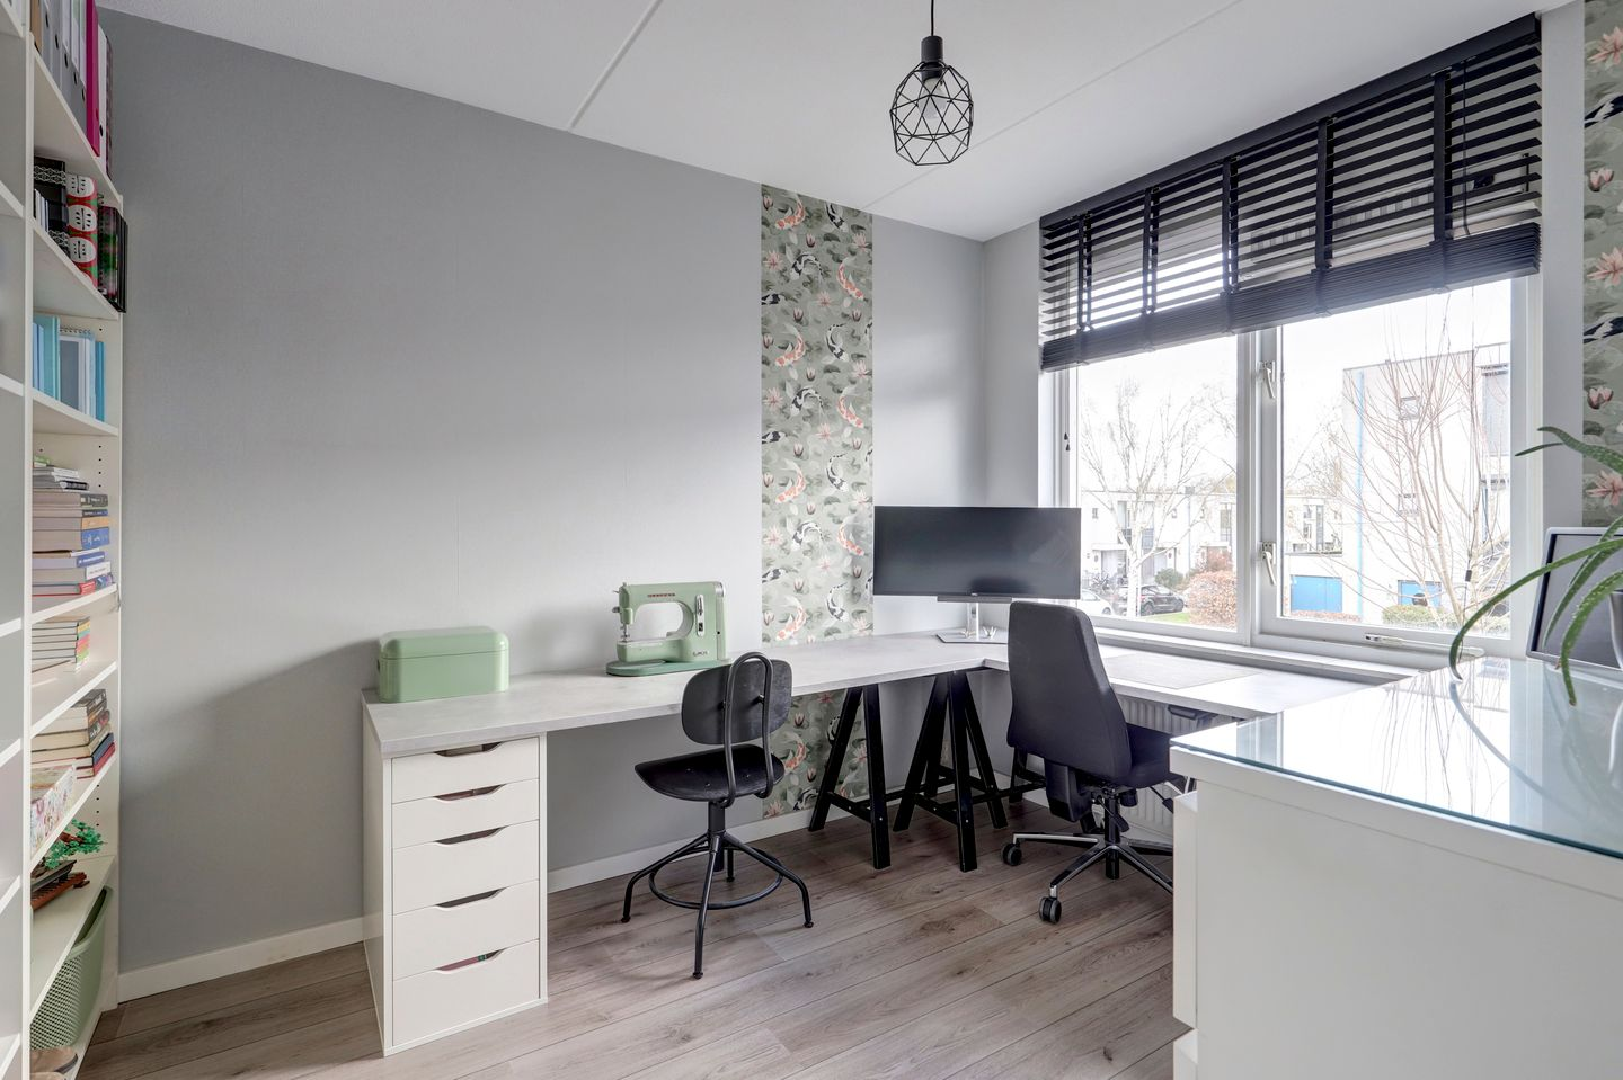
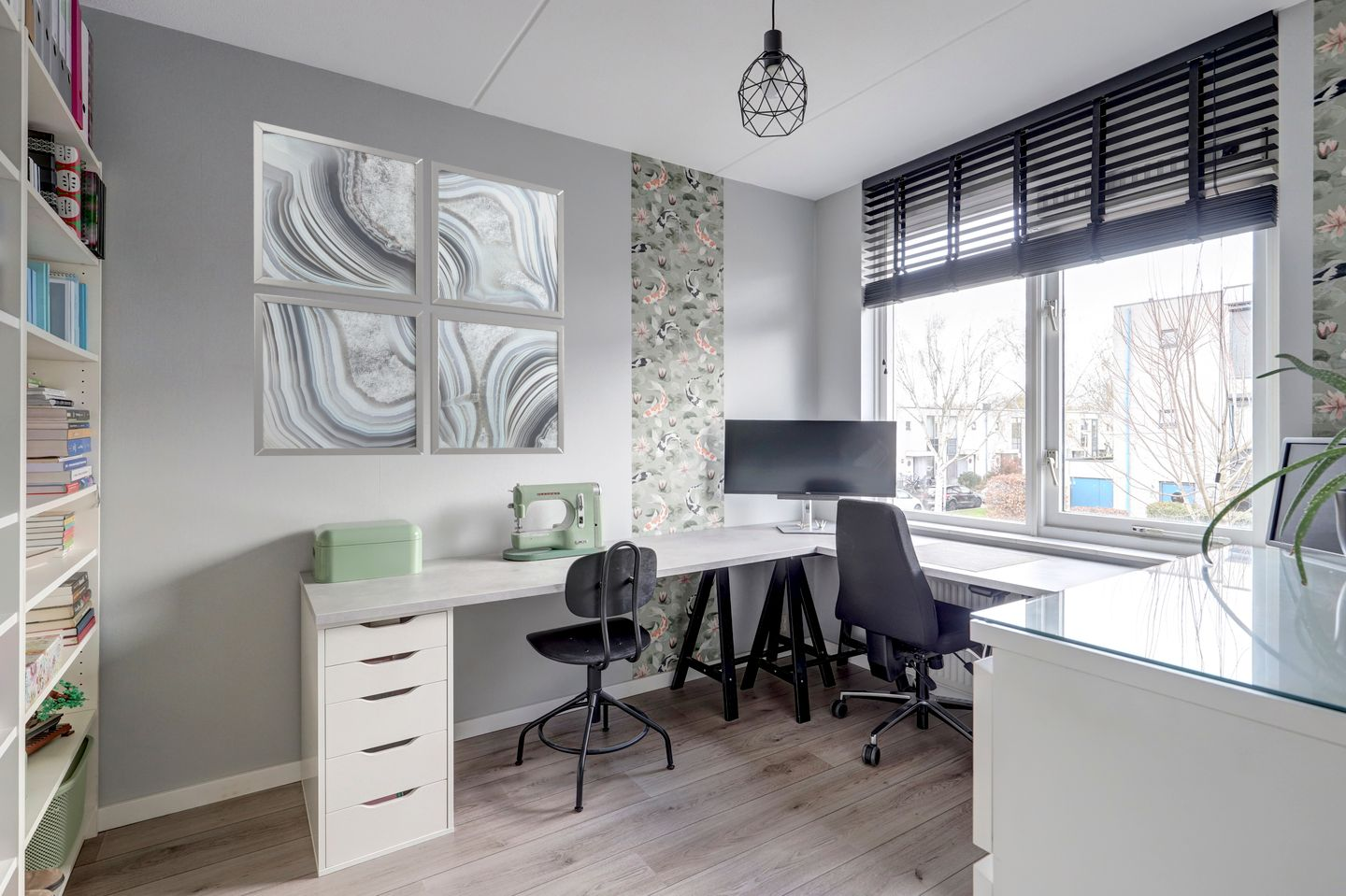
+ wall art [252,120,565,457]
